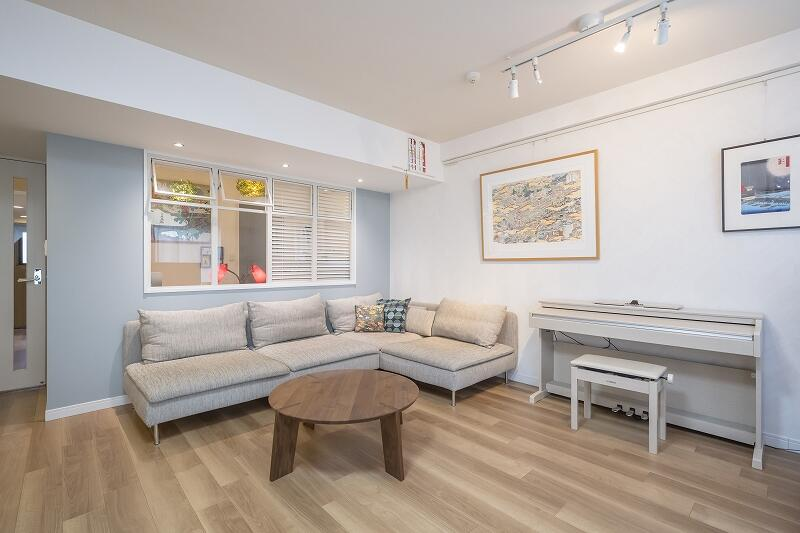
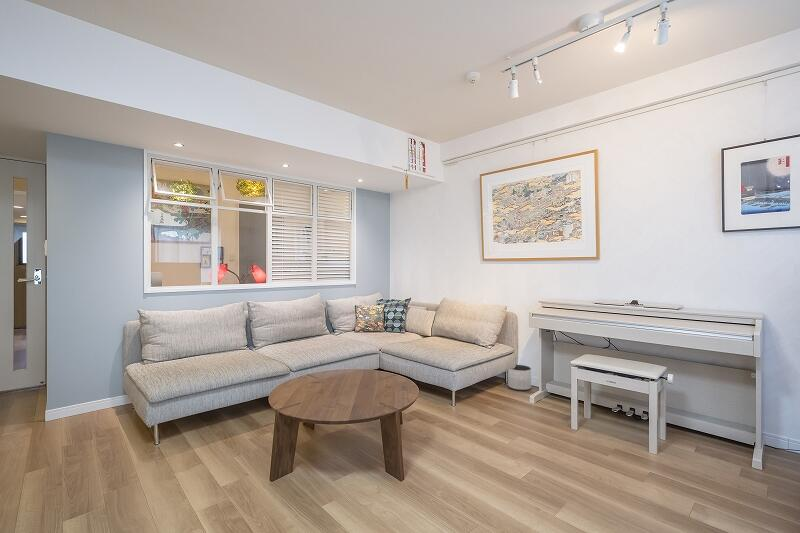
+ planter [507,364,532,391]
